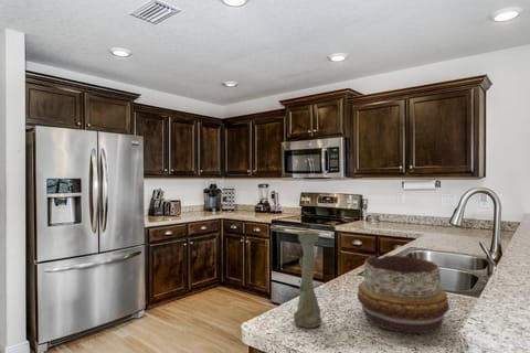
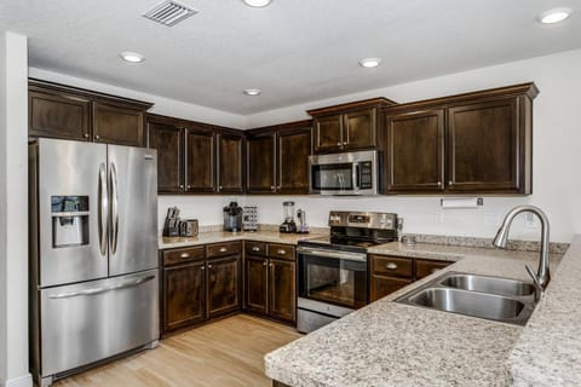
- decorative bowl [357,255,451,334]
- vase [293,231,324,329]
